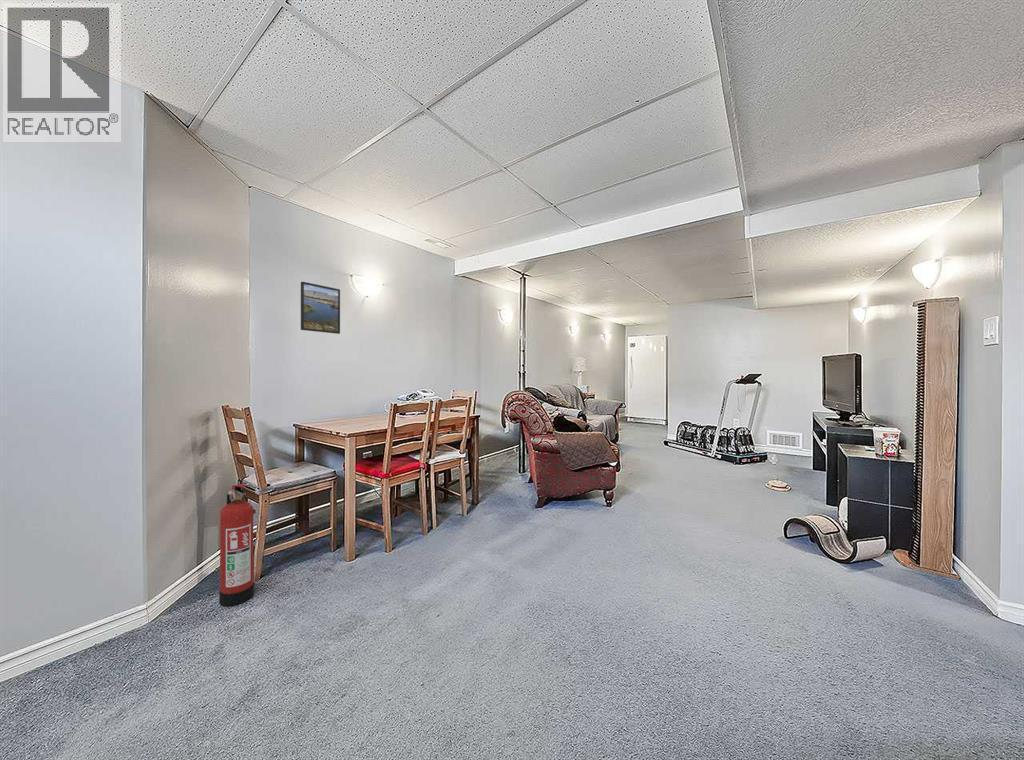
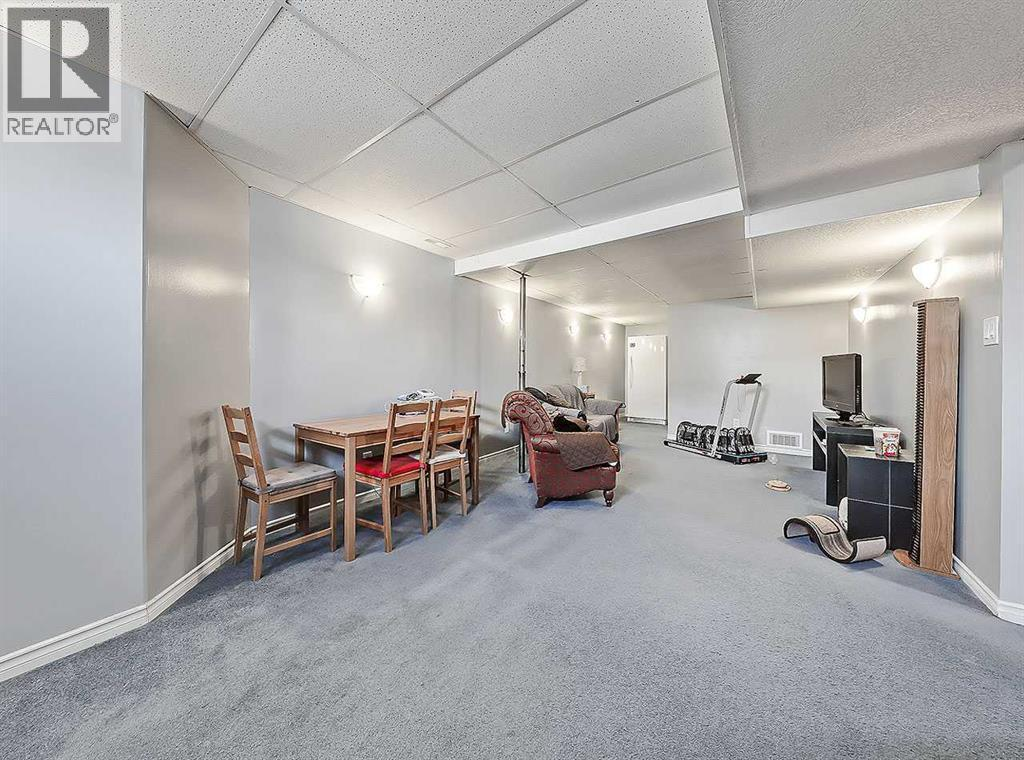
- fire extinguisher [218,483,257,607]
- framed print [300,281,341,335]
